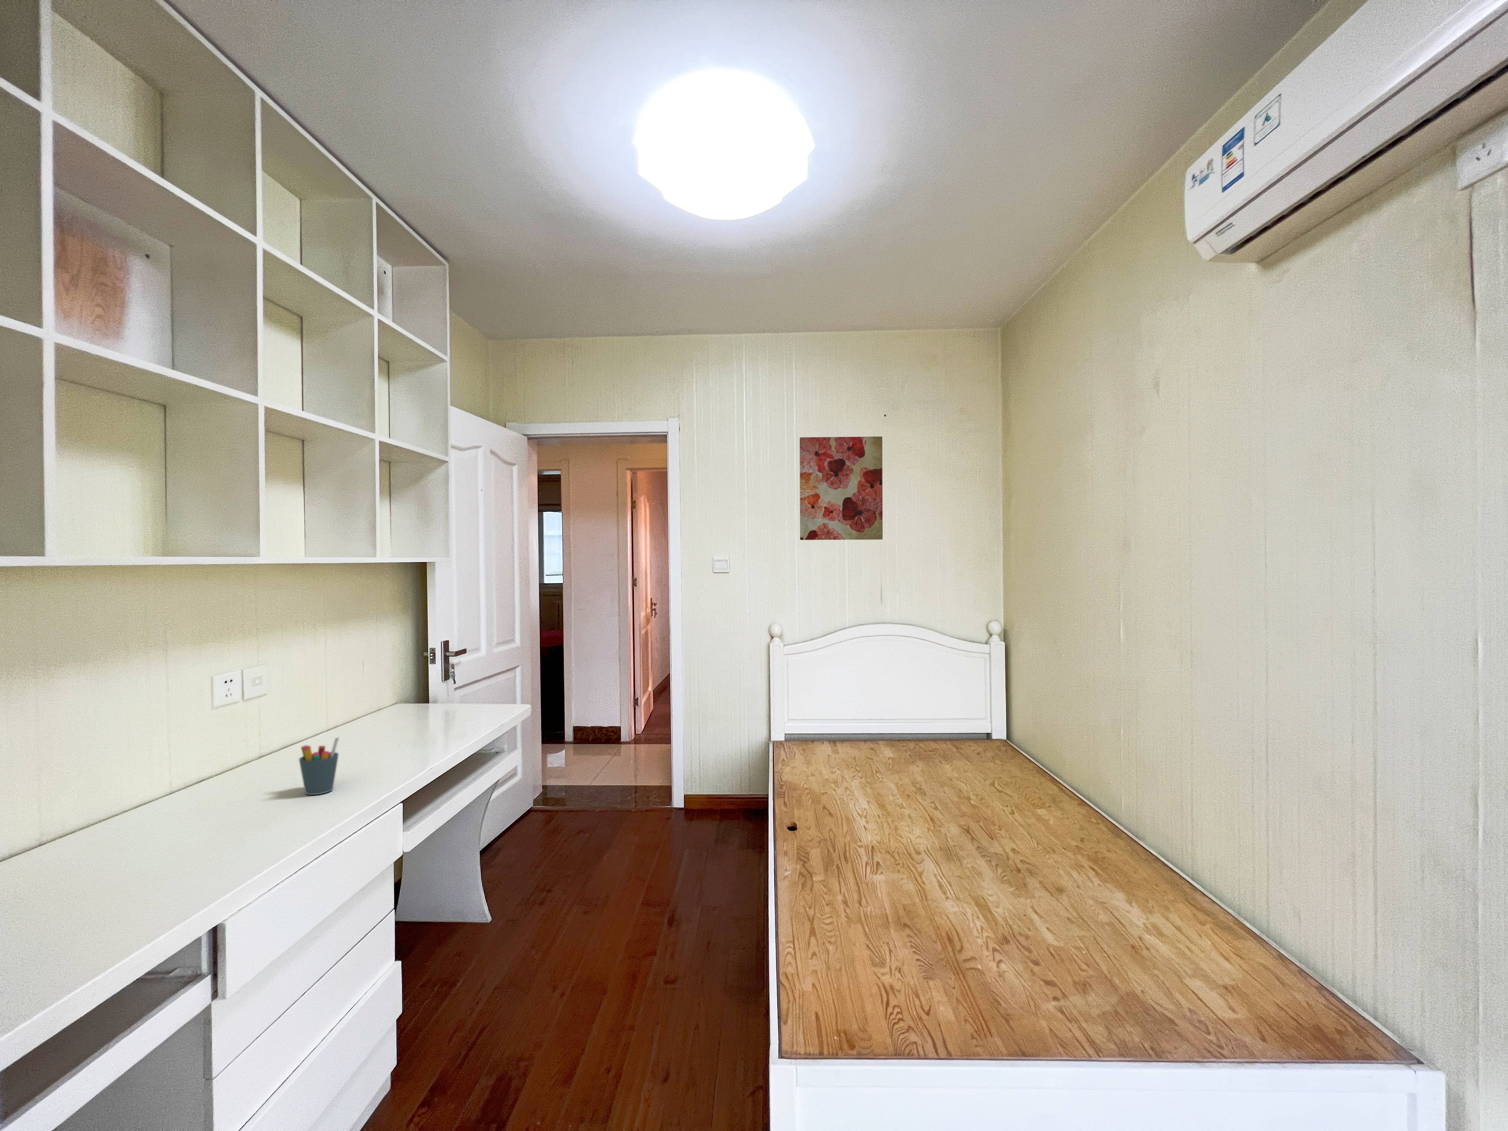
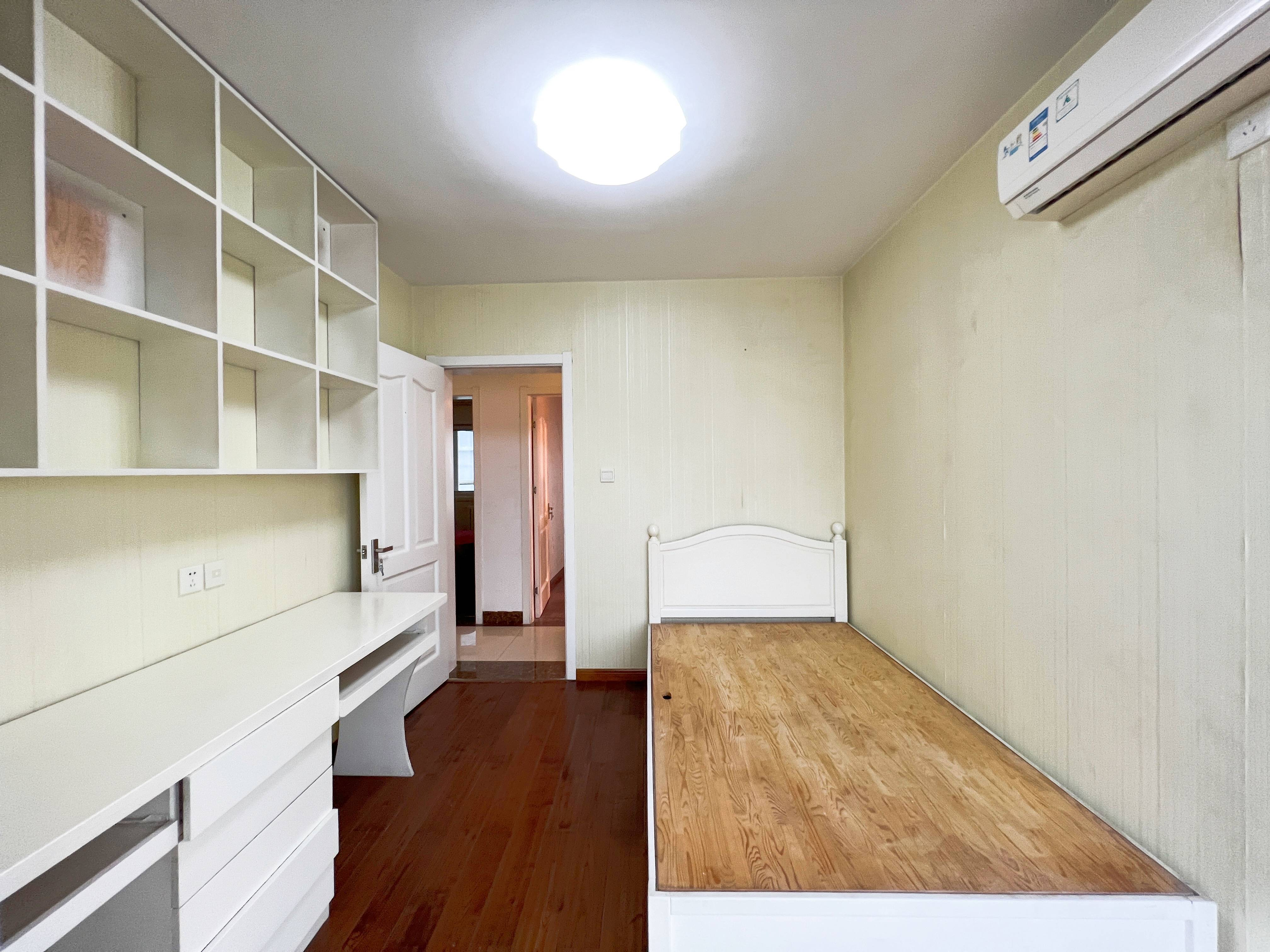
- pen holder [298,737,340,795]
- wall art [799,436,883,541]
